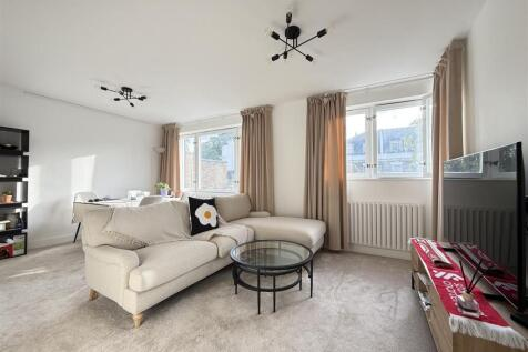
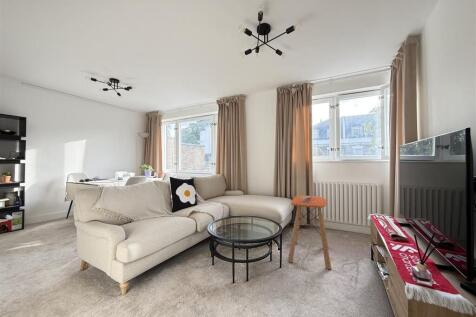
+ side table [287,195,332,270]
